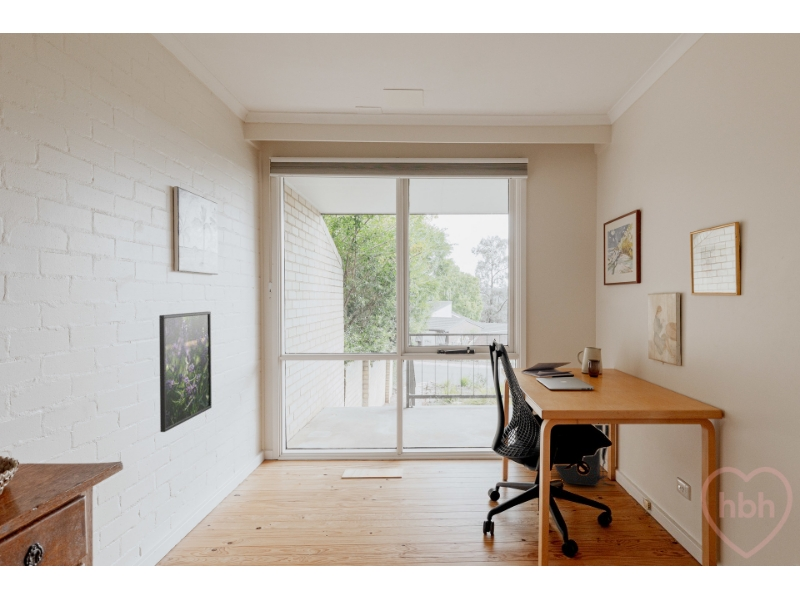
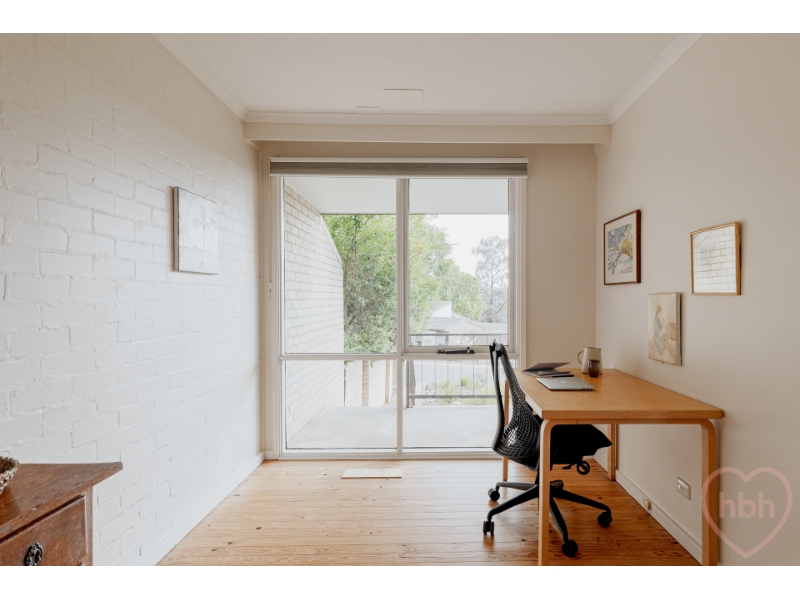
- backpack [554,424,616,487]
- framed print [158,311,213,433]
